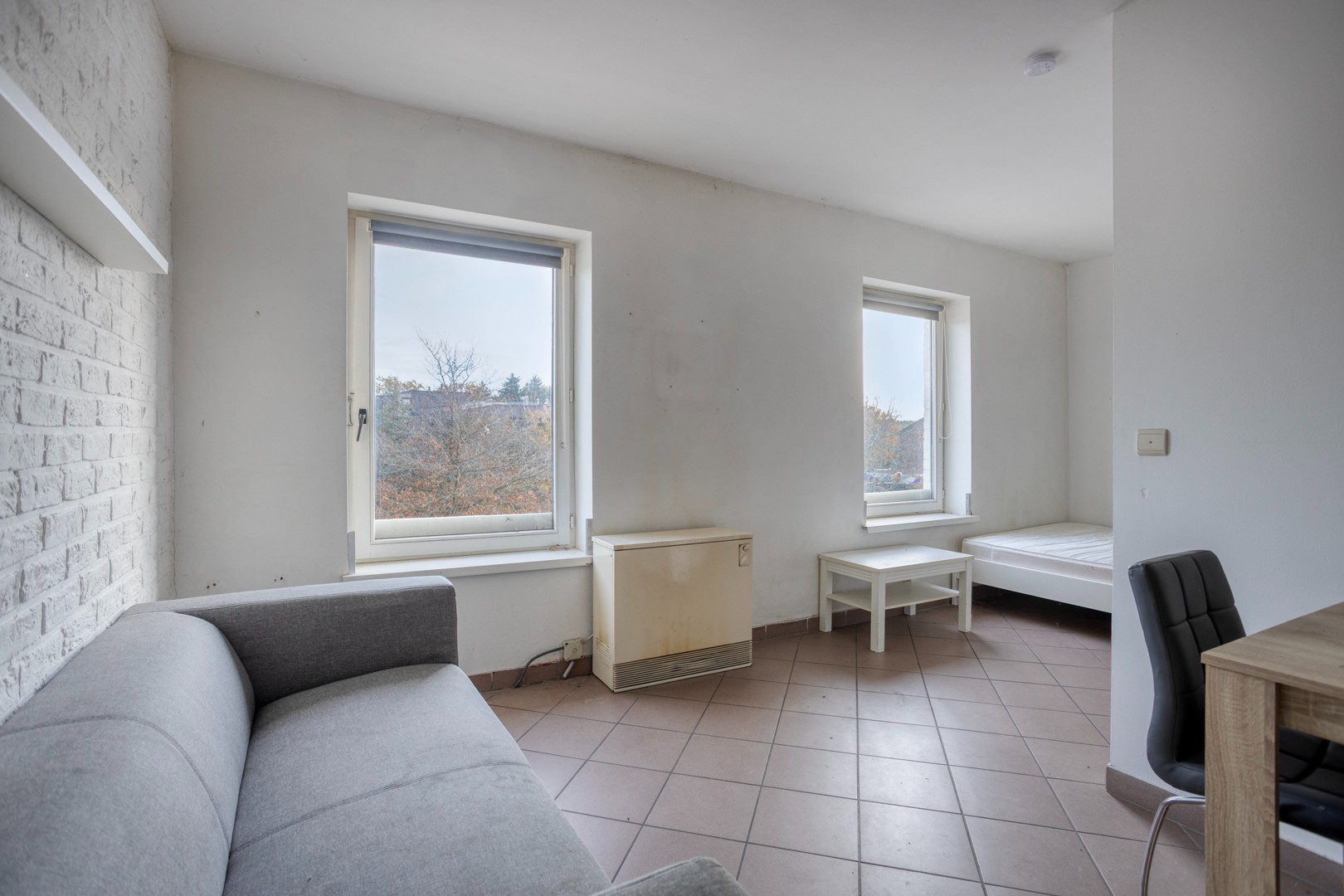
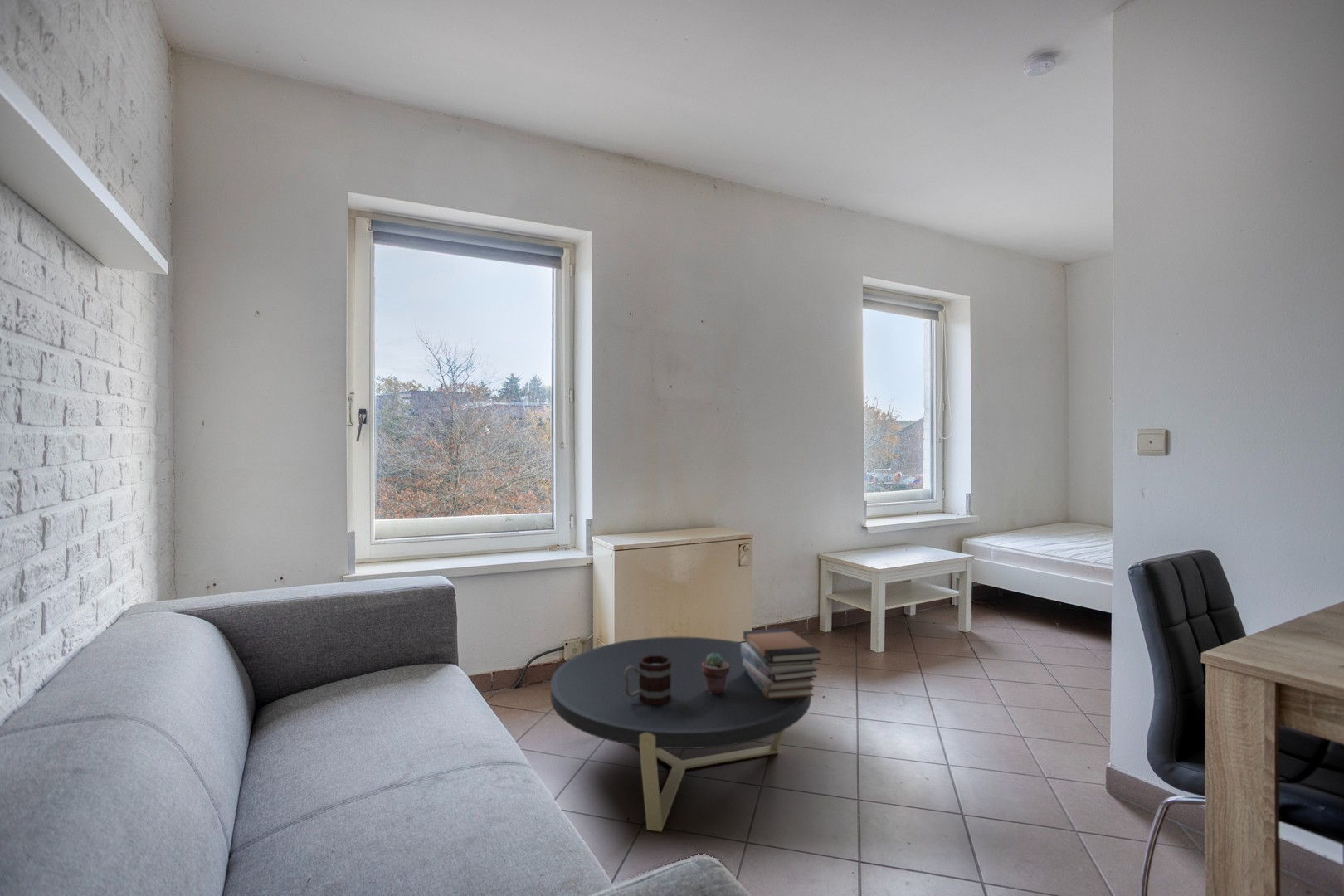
+ potted succulent [702,653,730,694]
+ coffee table [550,636,812,833]
+ mug [624,655,671,704]
+ book stack [741,627,822,699]
